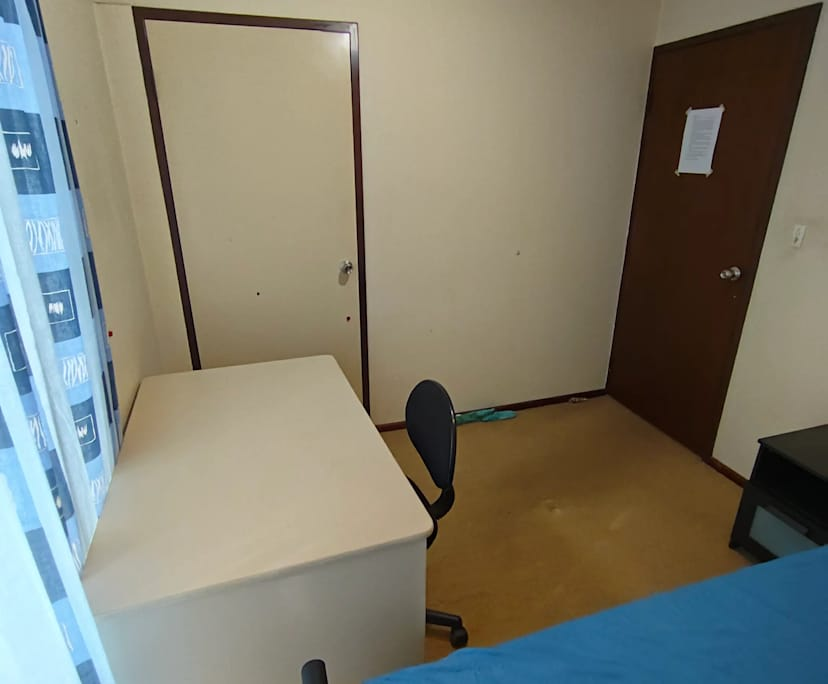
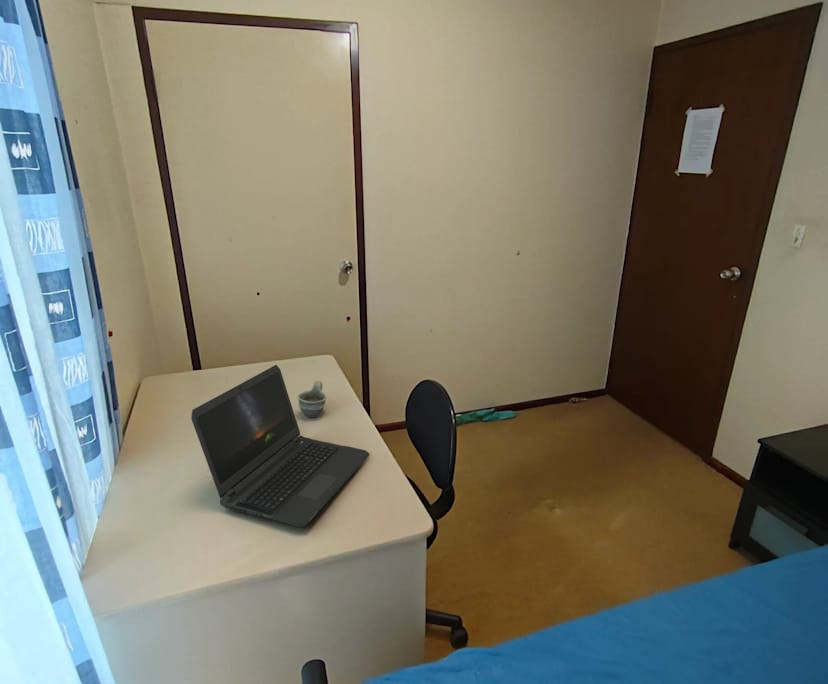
+ cup [296,380,328,418]
+ laptop computer [190,364,370,528]
